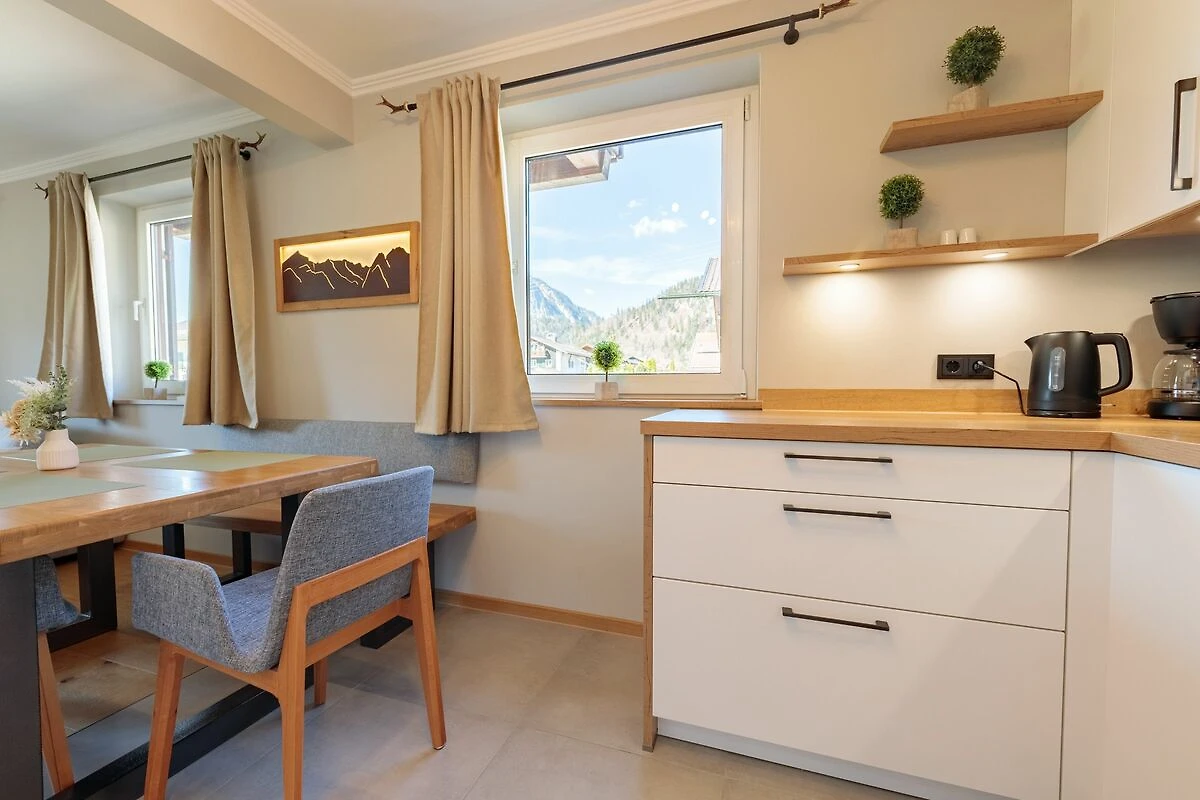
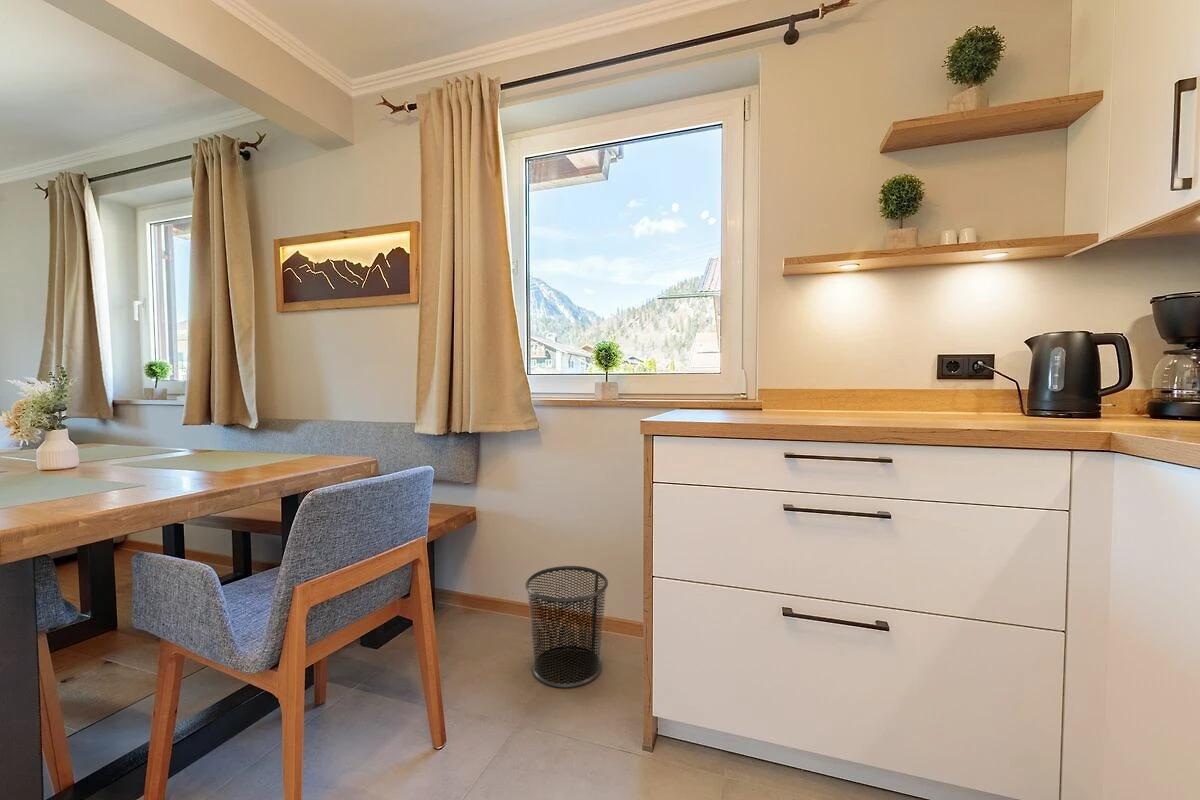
+ waste bin [524,565,609,689]
